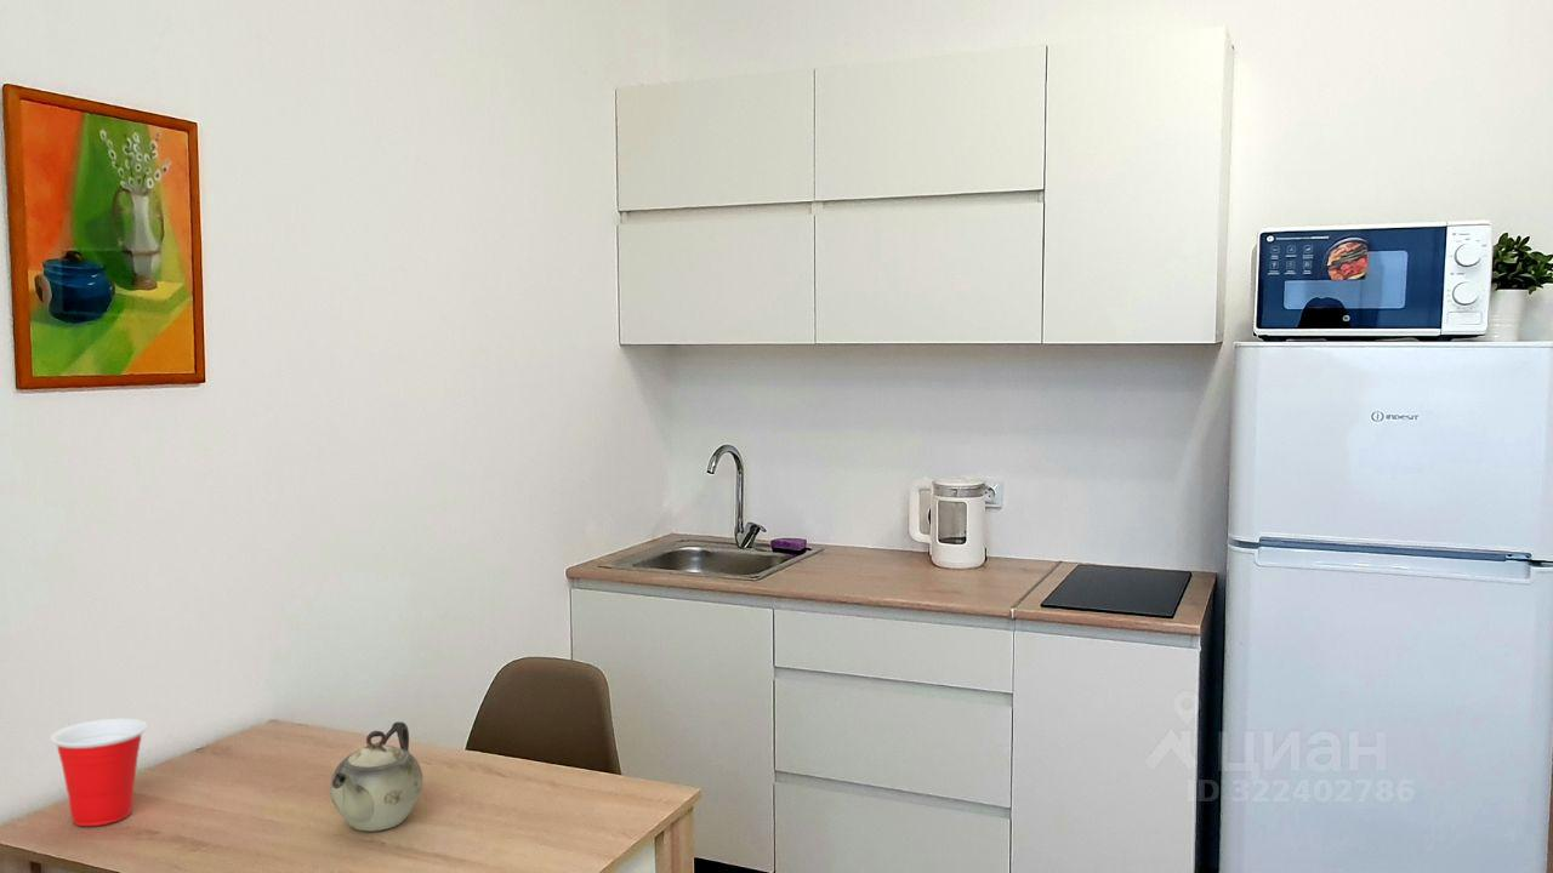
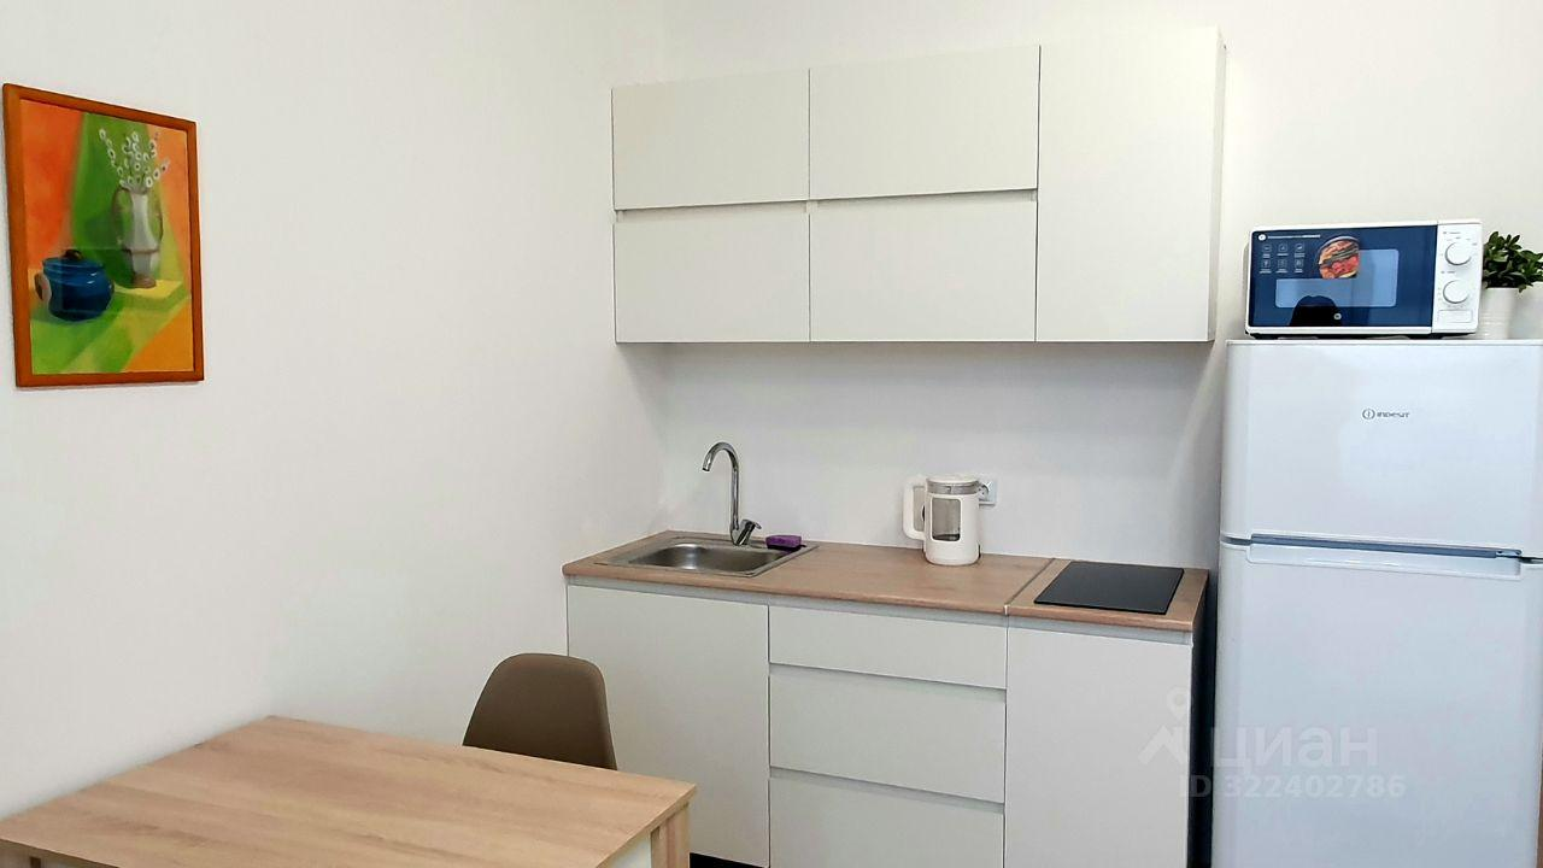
- teapot [329,720,423,833]
- cup [50,718,148,827]
